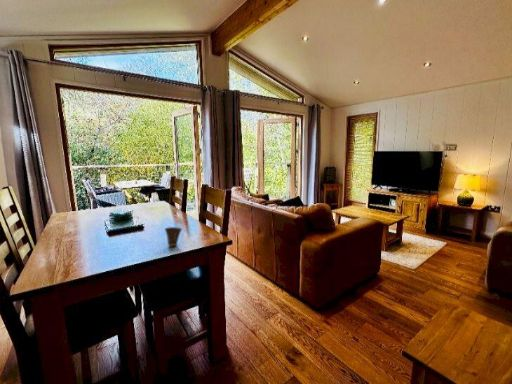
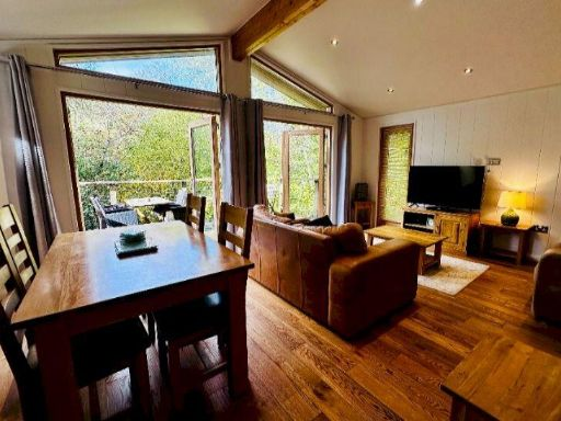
- cup [164,226,183,247]
